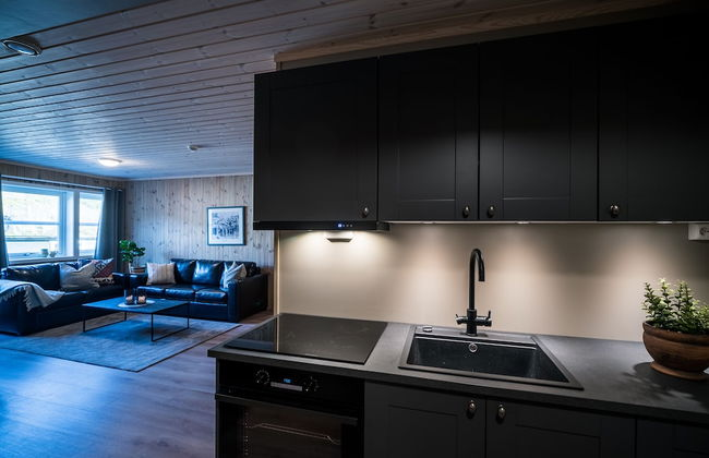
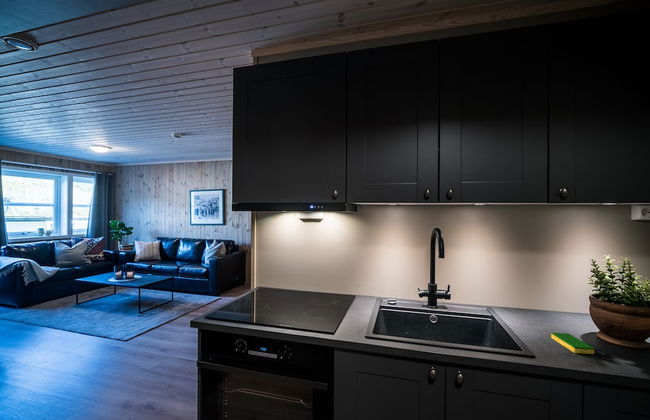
+ dish sponge [550,332,595,355]
